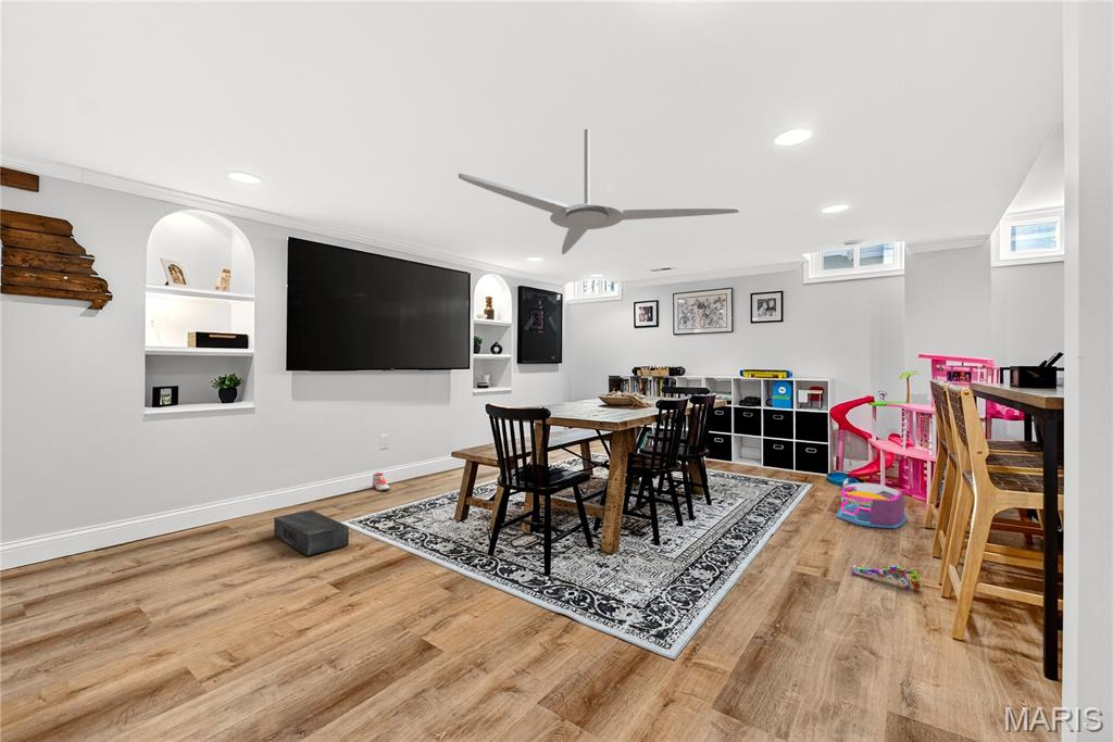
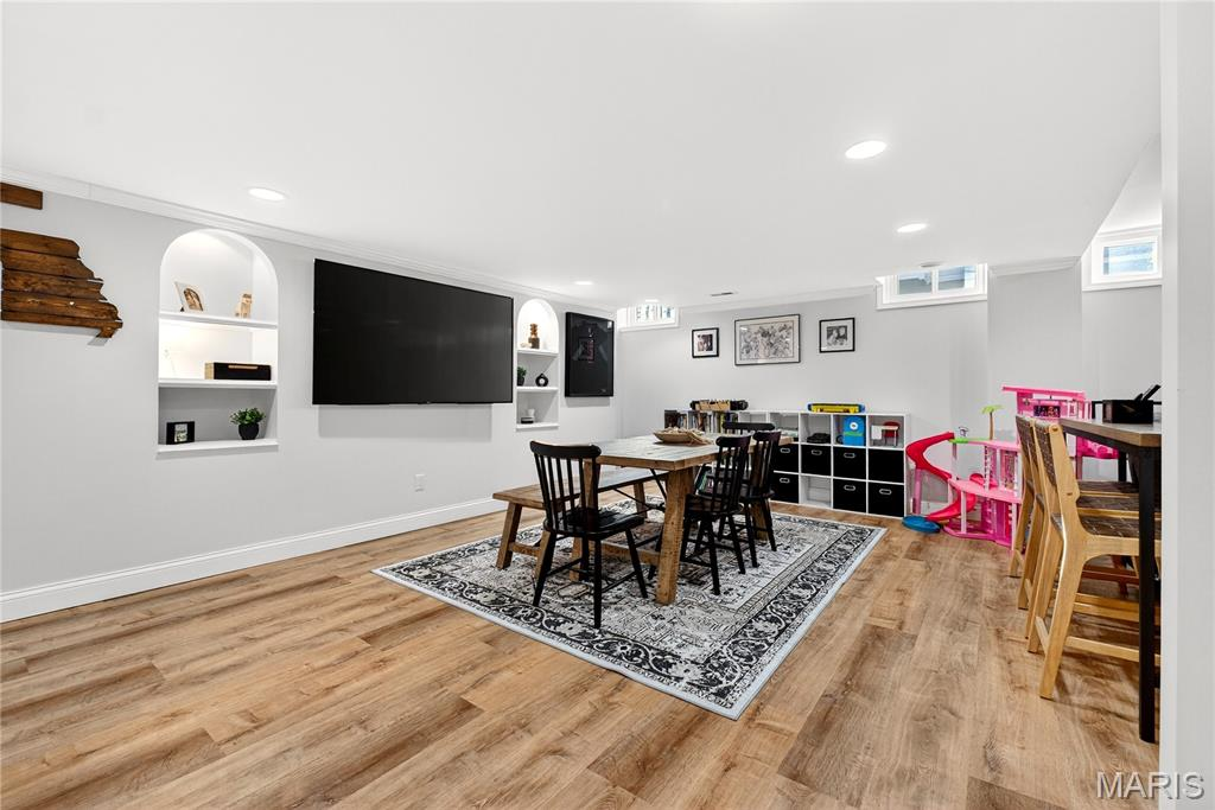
- sneaker [372,471,391,492]
- speaker [273,510,350,556]
- ceiling fan [458,128,740,255]
- pipe wrench [850,564,922,591]
- storage bin [836,477,908,529]
